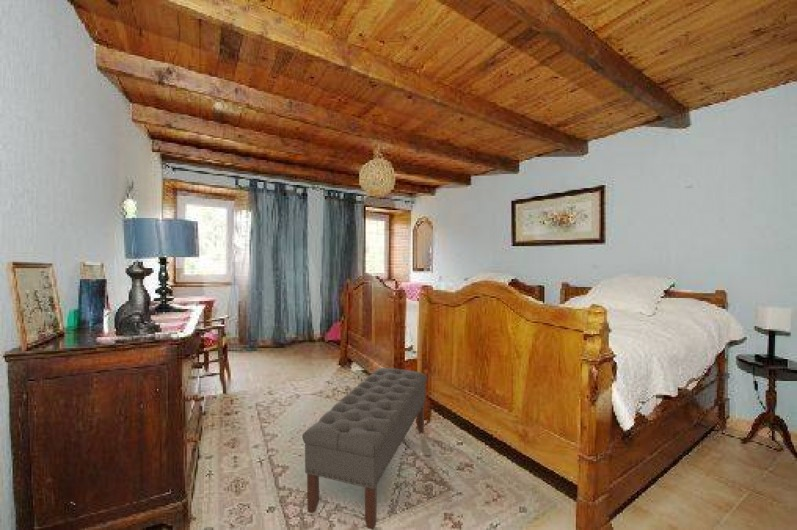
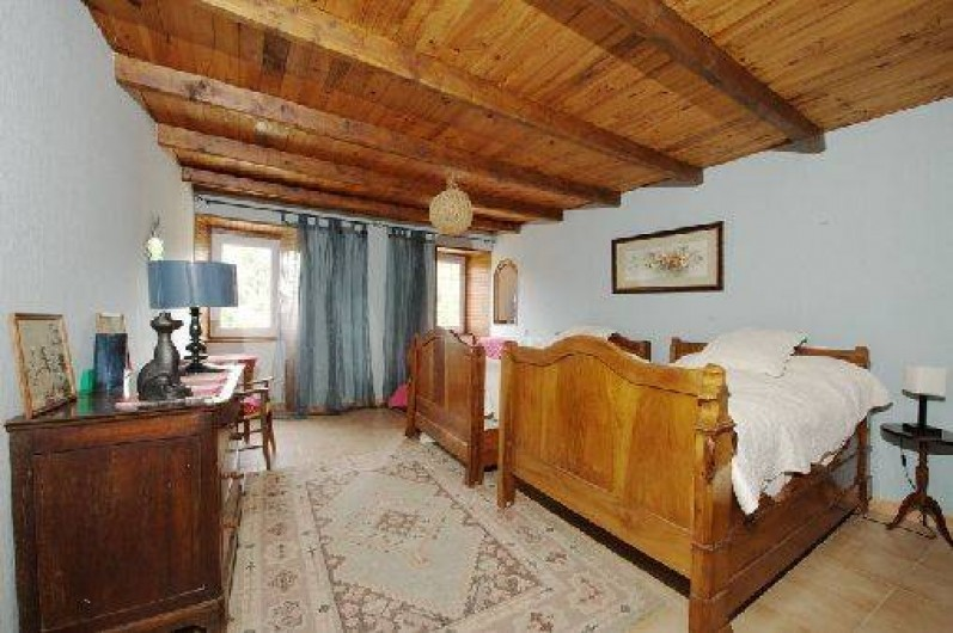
- bench [301,367,428,530]
